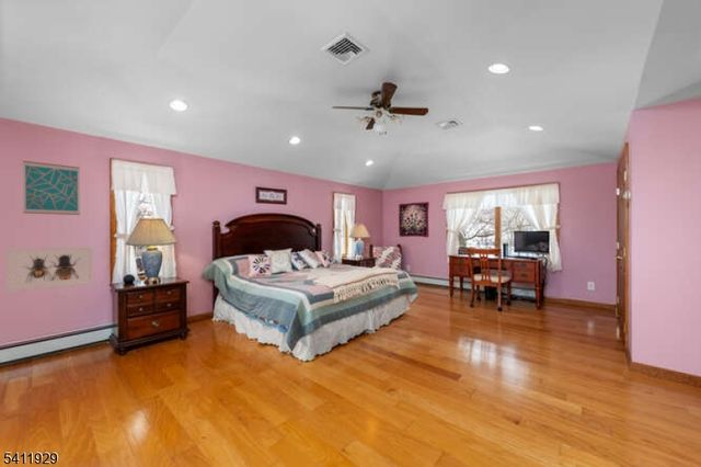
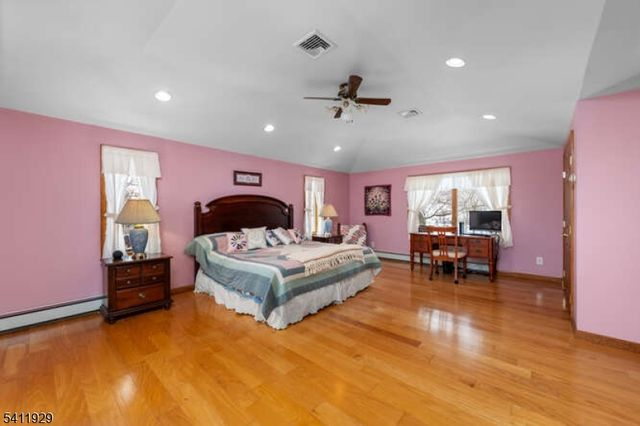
- wall art [22,160,81,216]
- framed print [5,246,94,293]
